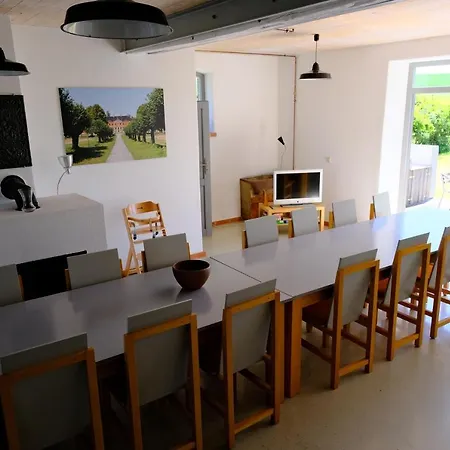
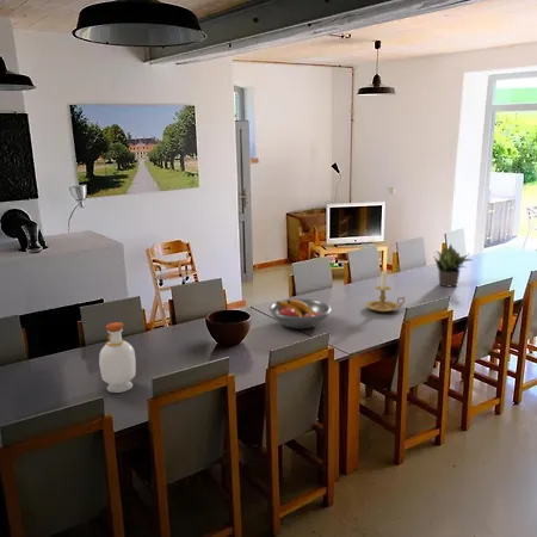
+ potted plant [433,243,475,288]
+ fruit bowl [268,298,333,329]
+ candle holder [365,268,407,313]
+ bottle [98,321,137,394]
